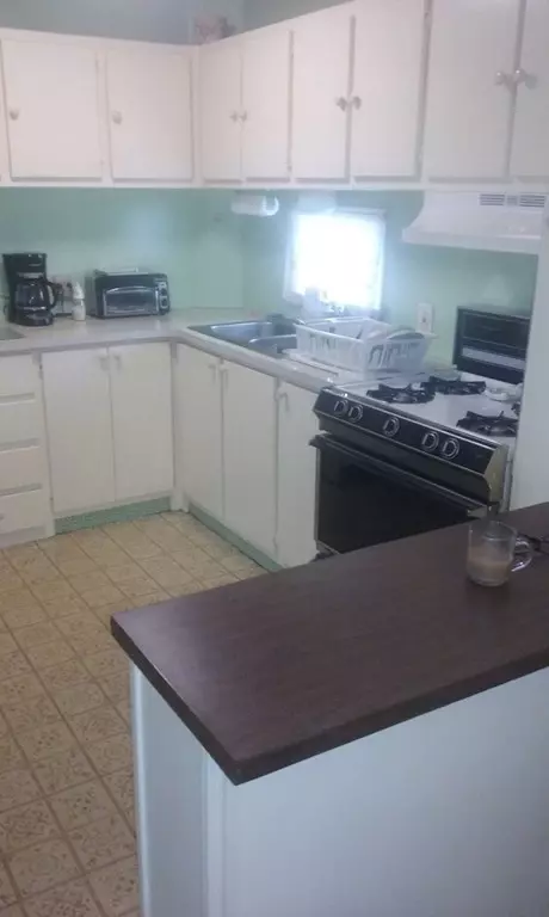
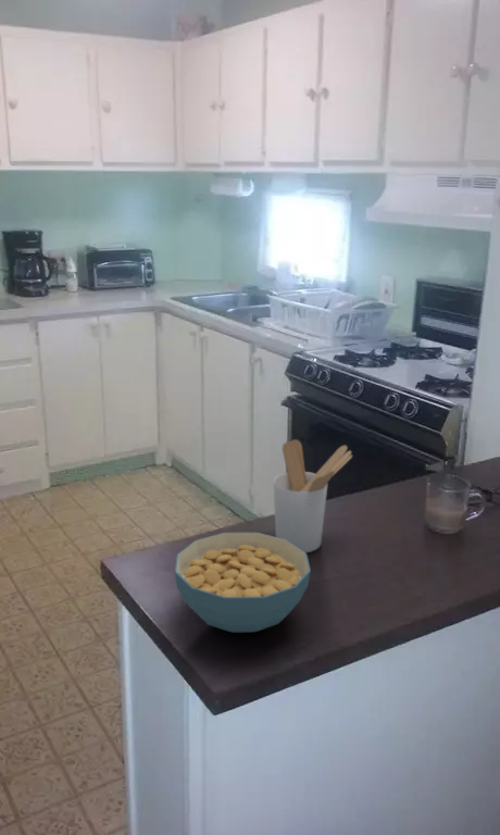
+ cereal bowl [174,532,312,634]
+ utensil holder [272,438,353,553]
